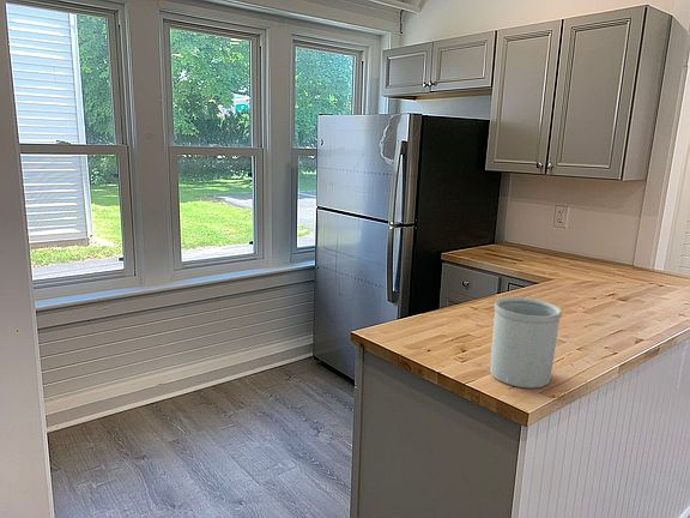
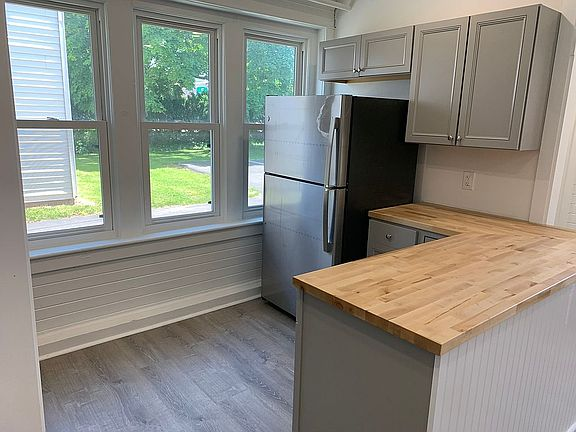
- utensil holder [489,296,563,390]
